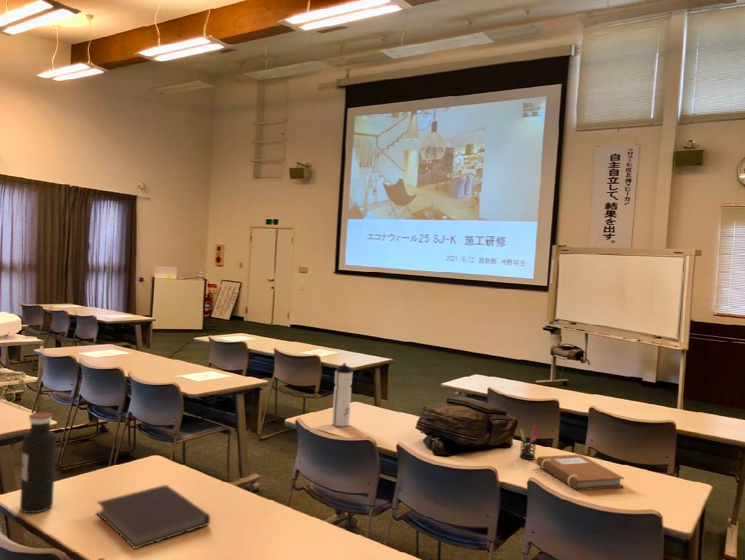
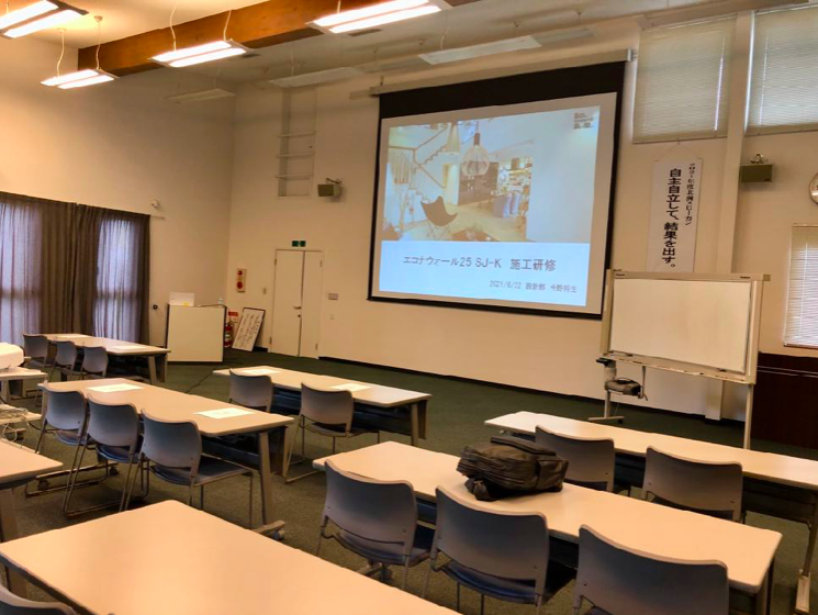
- notebook [95,484,211,550]
- water bottle [19,411,57,514]
- water bottle [331,362,353,427]
- pen holder [519,425,542,461]
- notebook [535,454,625,491]
